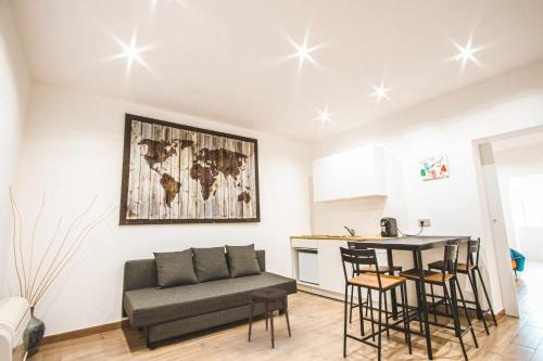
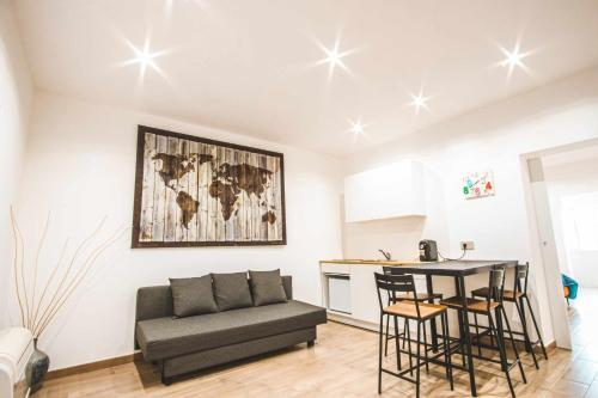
- stool [248,287,292,349]
